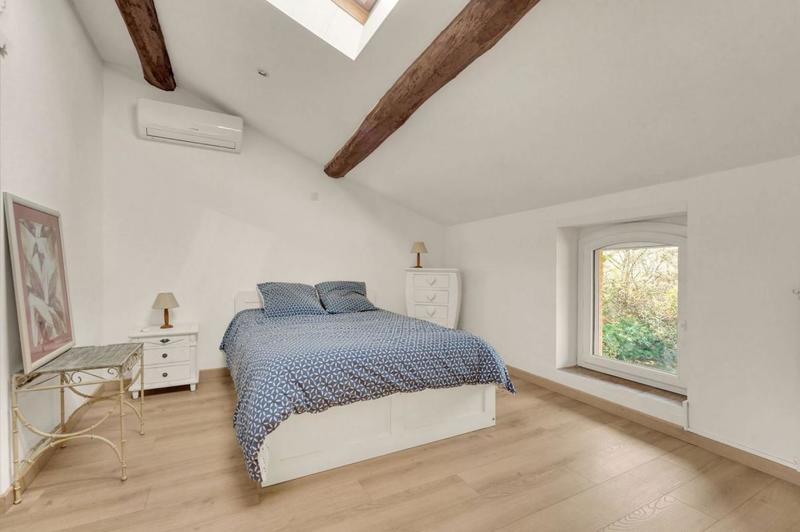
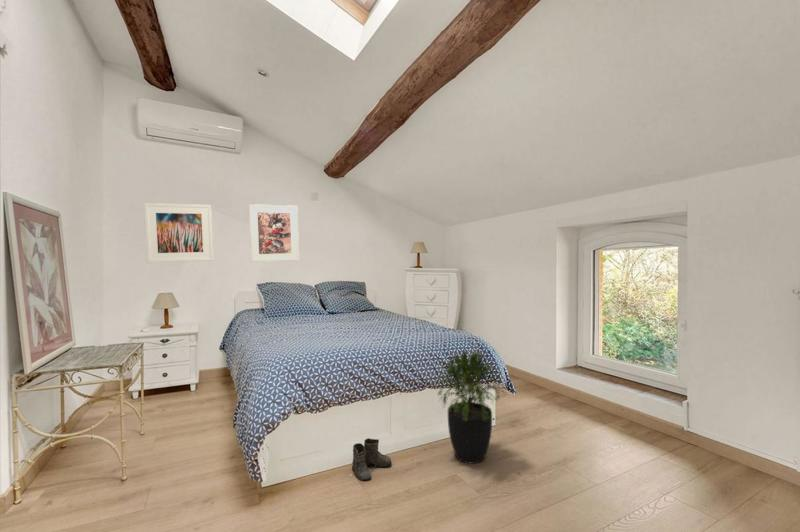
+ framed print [143,202,214,264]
+ potted plant [433,349,507,465]
+ boots [351,437,393,482]
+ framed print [248,203,300,263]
